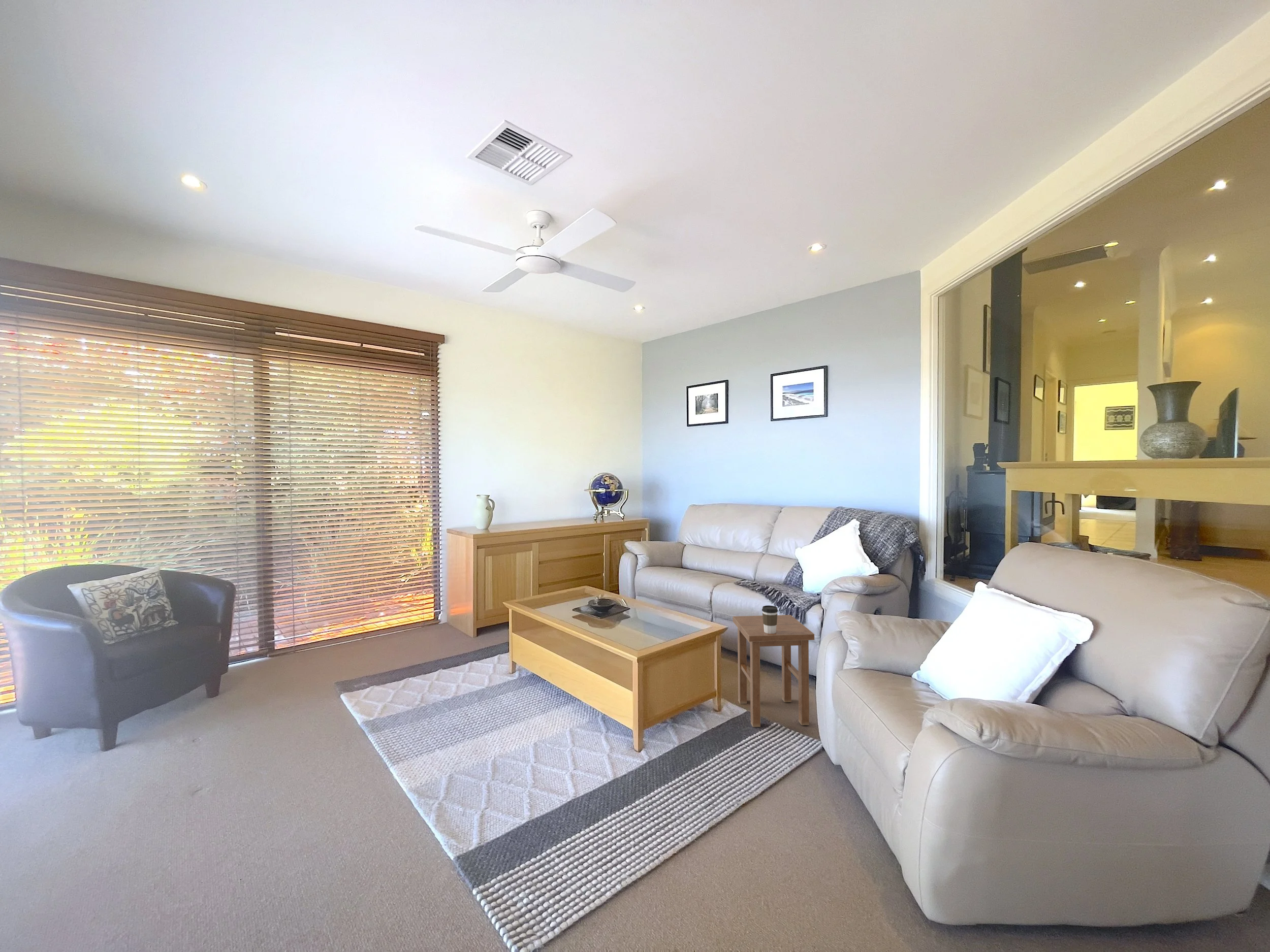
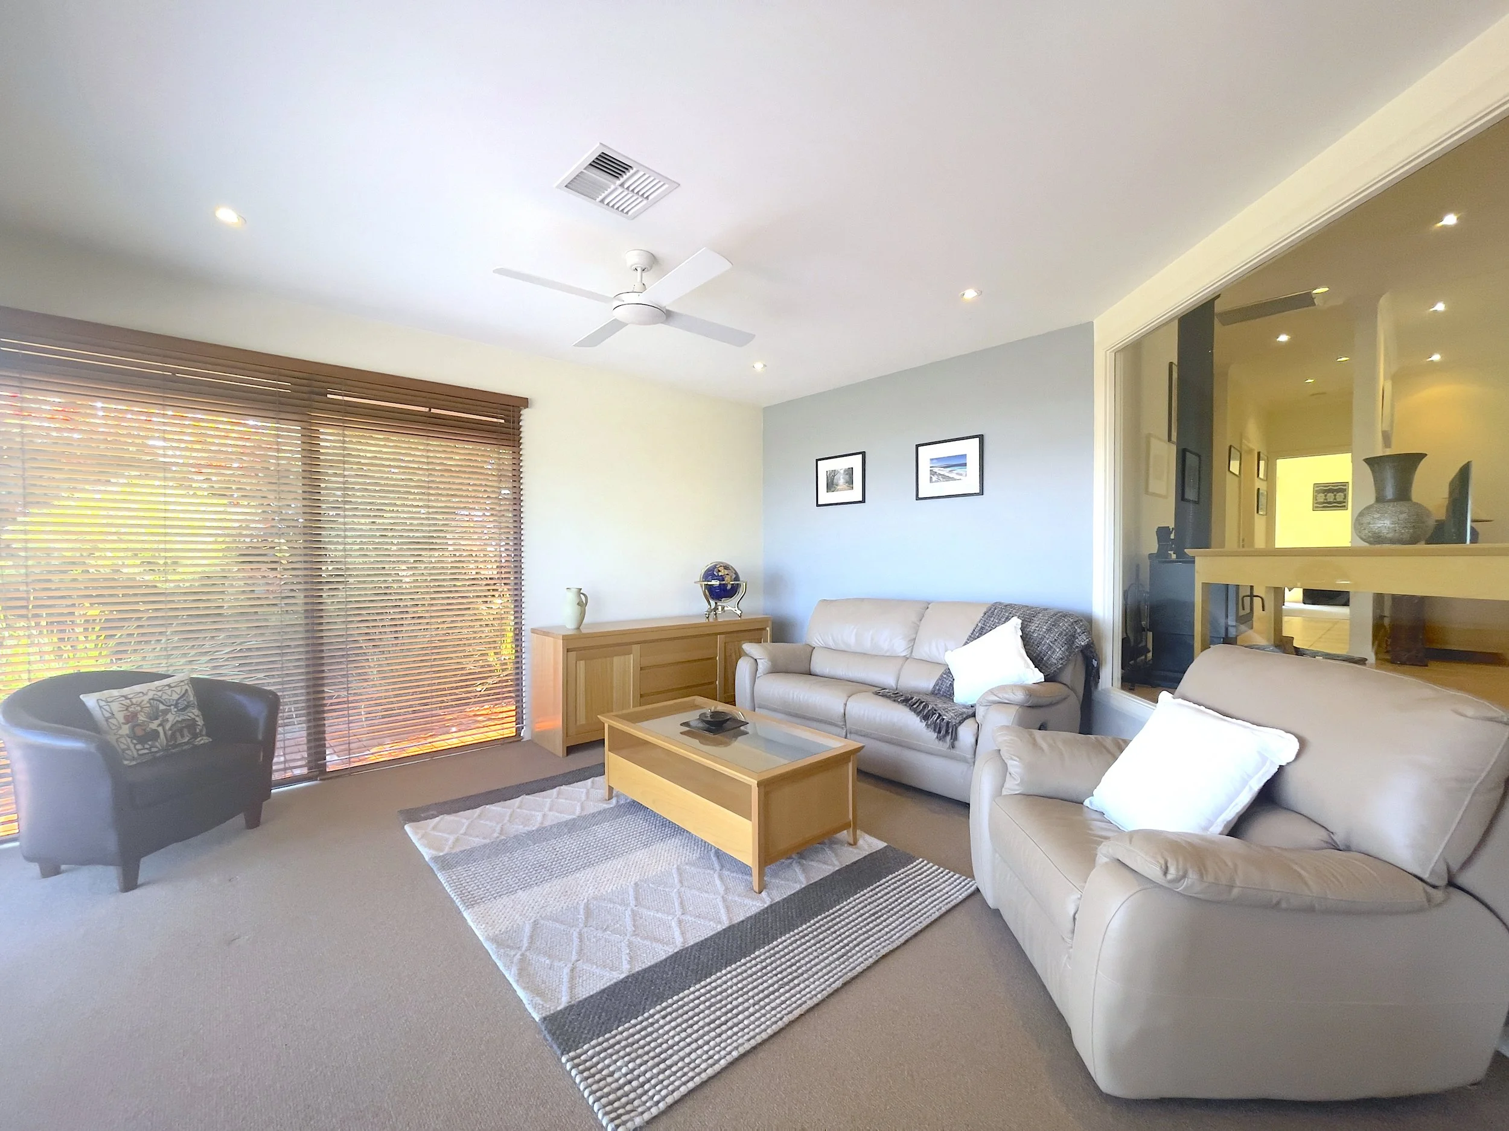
- coffee cup [761,605,778,634]
- stool [733,614,815,728]
